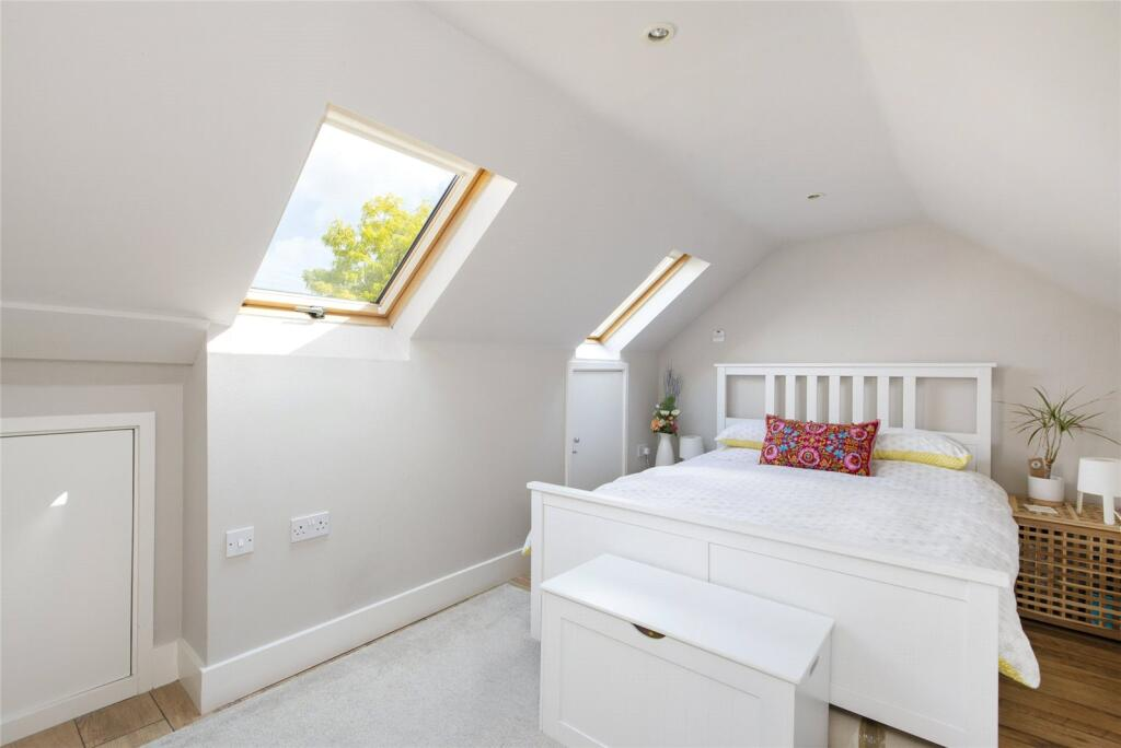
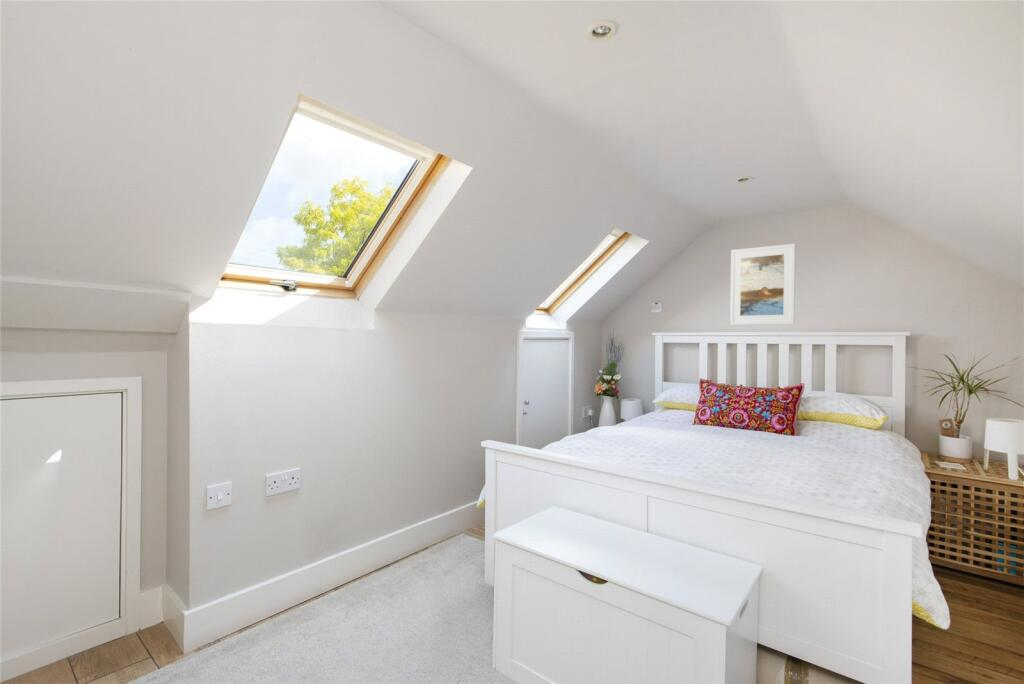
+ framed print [729,243,796,326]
